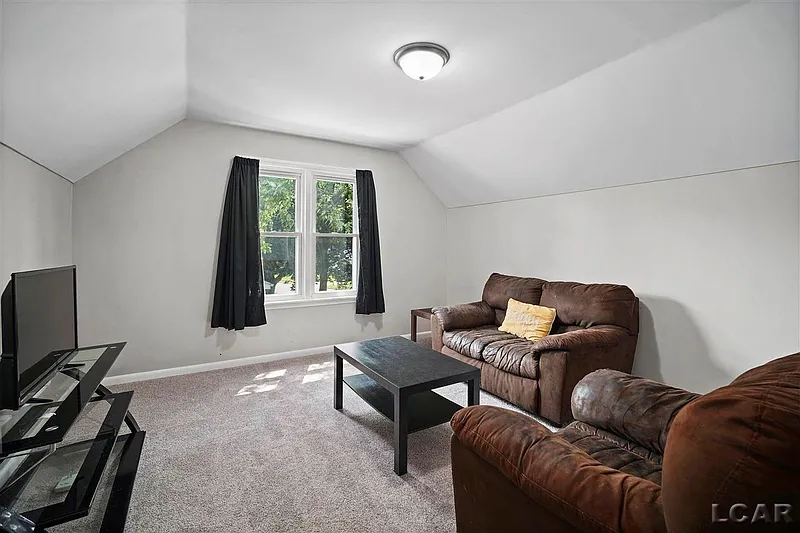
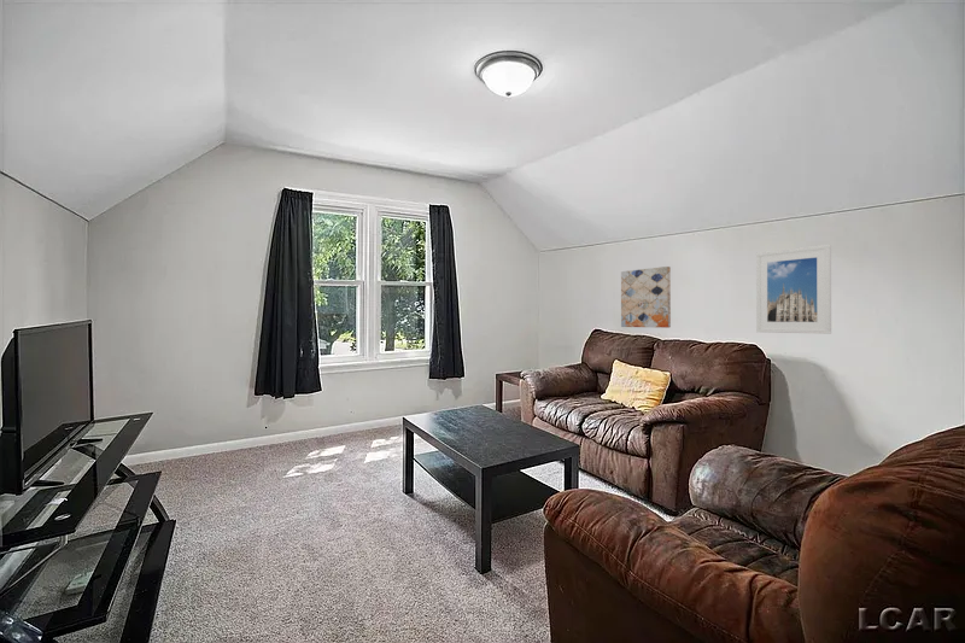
+ wall art [620,265,672,329]
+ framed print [755,244,832,335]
